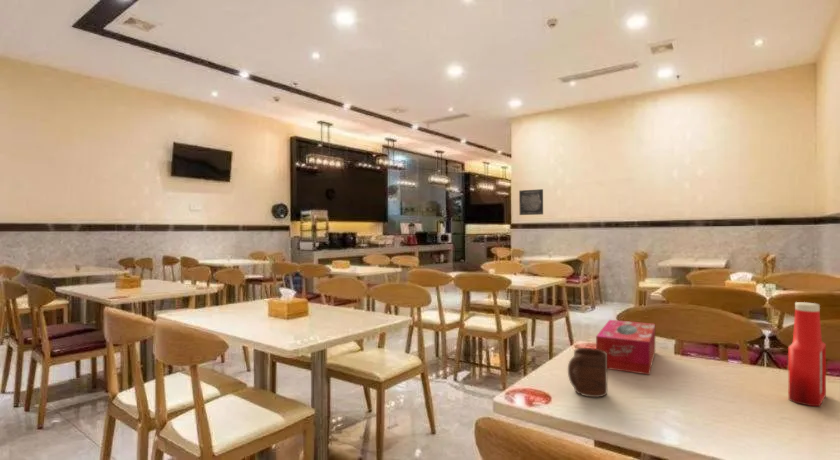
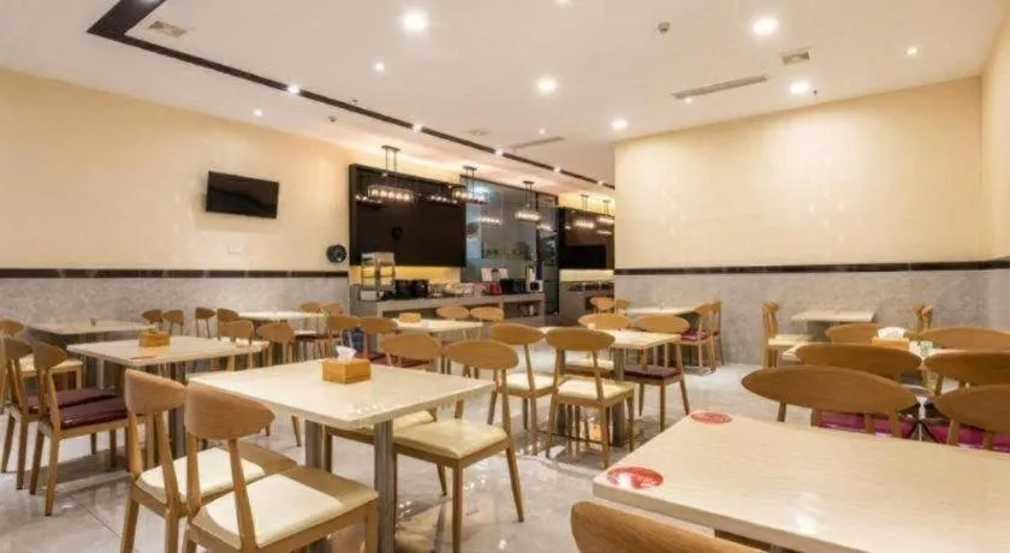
- wall art [518,188,544,216]
- tissue box [595,319,656,376]
- cup [567,347,608,398]
- soap bottle [787,301,827,407]
